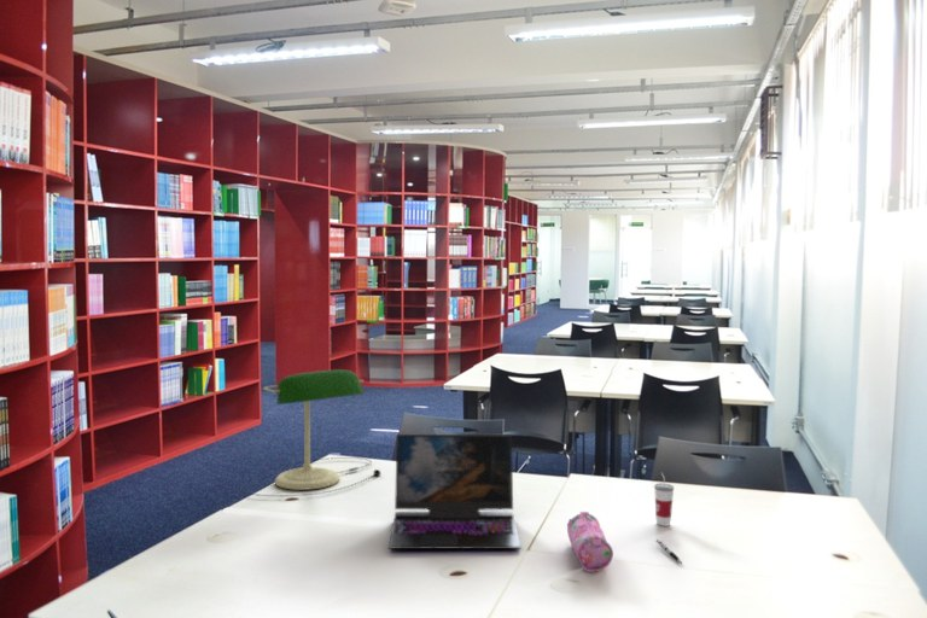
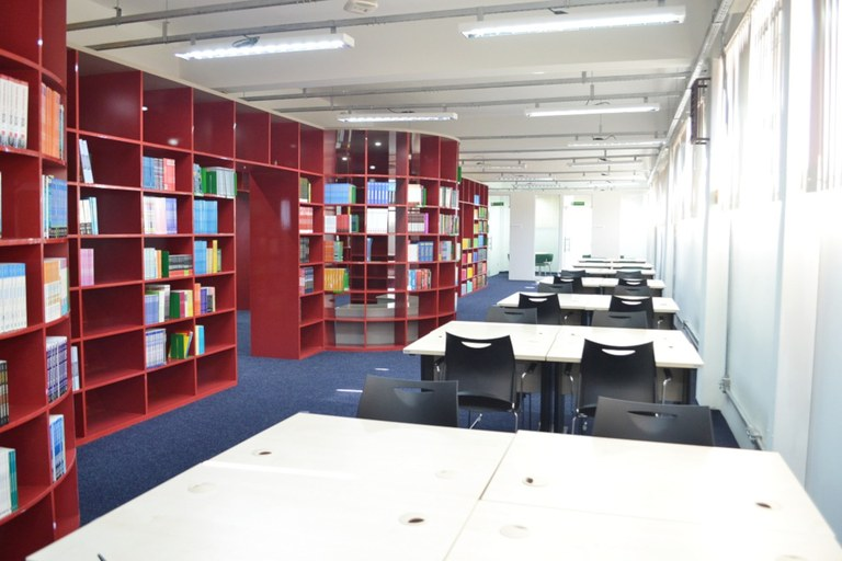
- pen [655,538,683,565]
- pencil case [566,511,614,573]
- cup [653,471,675,527]
- laptop [387,433,523,550]
- desk lamp [238,368,381,497]
